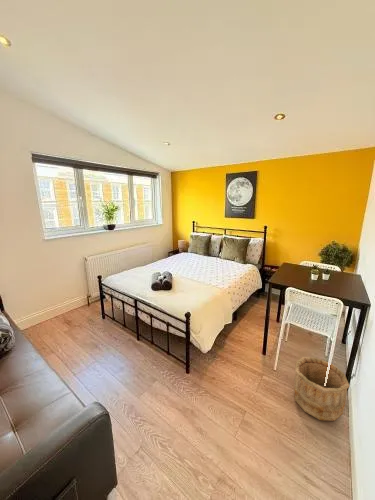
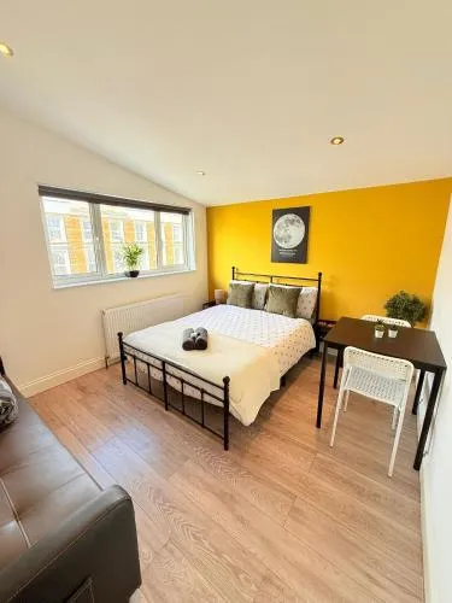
- wooden bucket [293,356,351,422]
